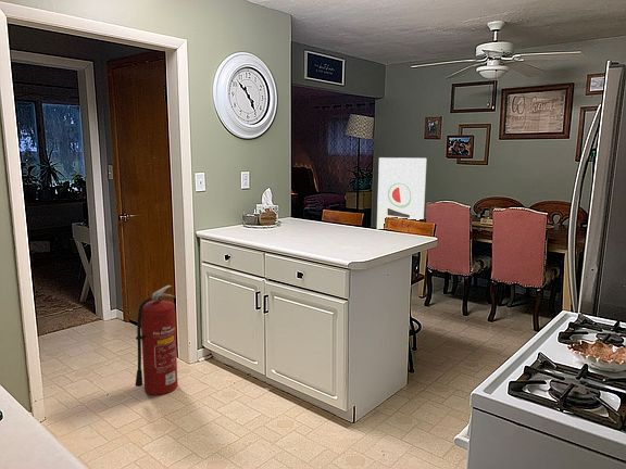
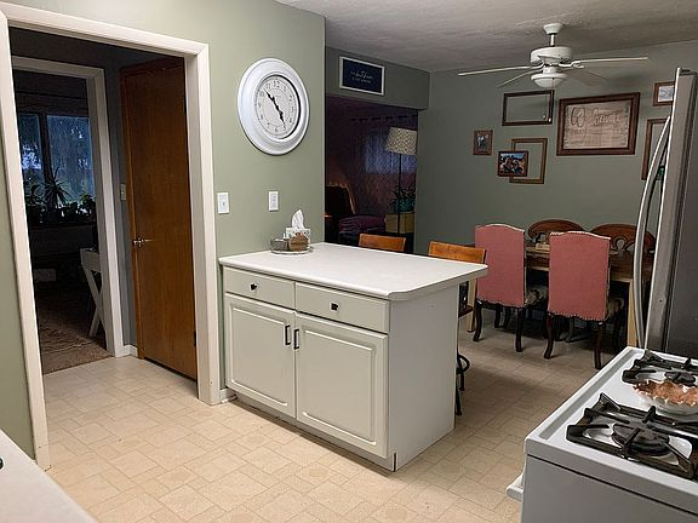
- fire extinguisher [135,284,178,396]
- wall art [376,156,427,230]
